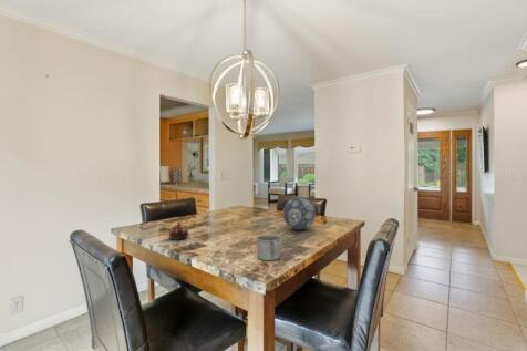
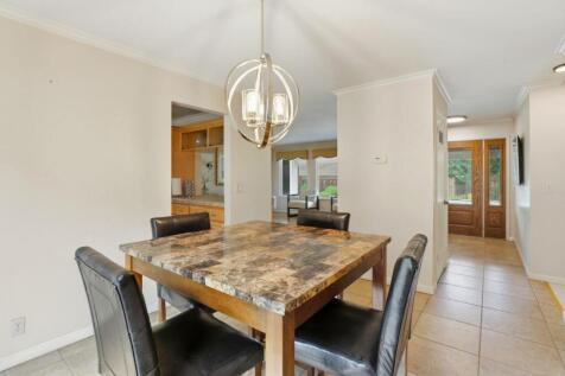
- teapot [168,221,189,241]
- mug [256,234,281,261]
- decorative ball [282,196,317,231]
